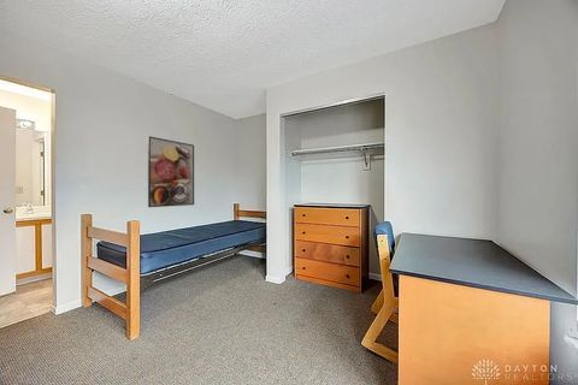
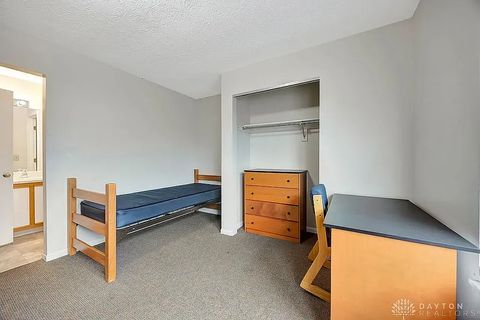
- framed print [147,135,195,208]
